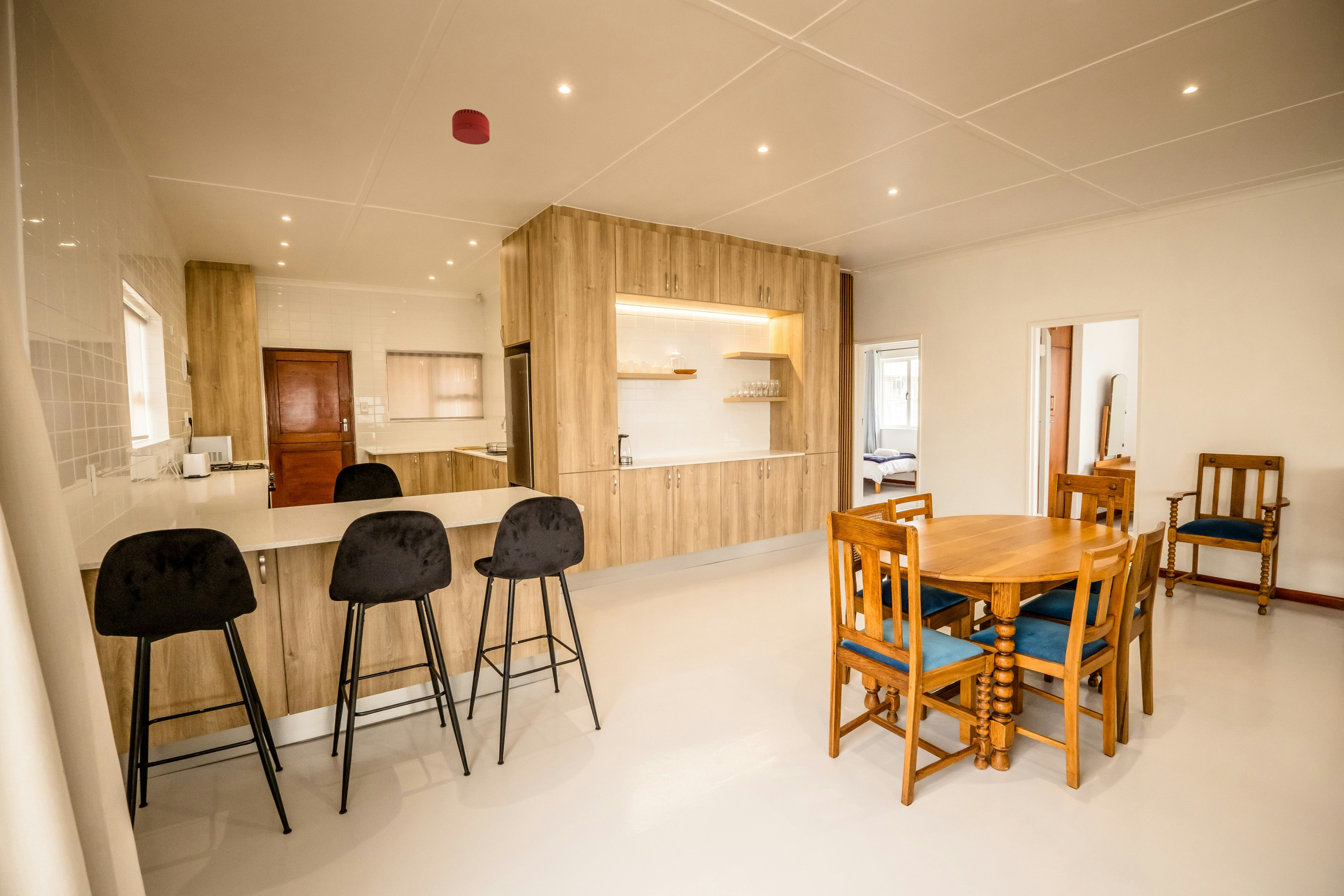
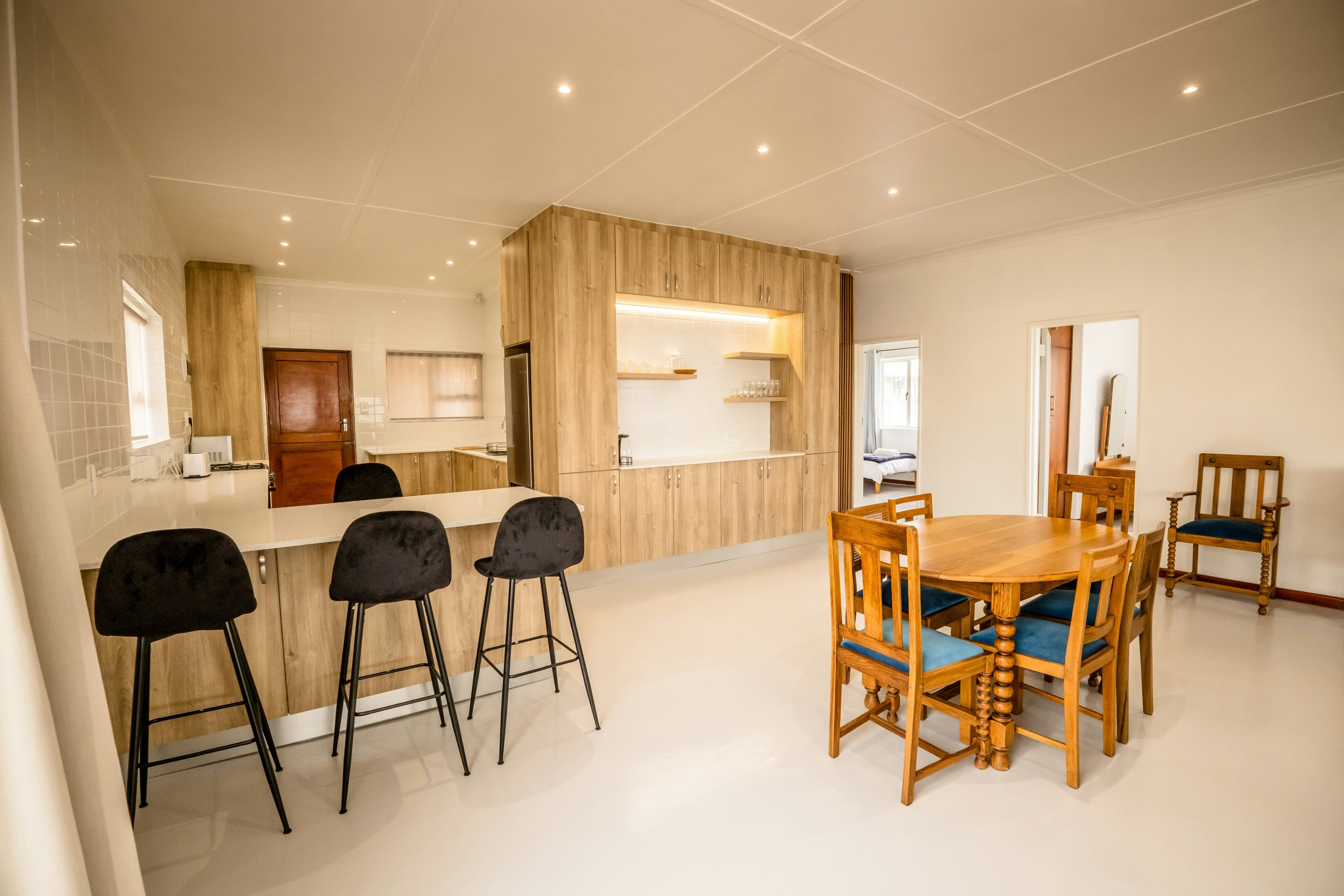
- smoke detector [452,109,490,145]
